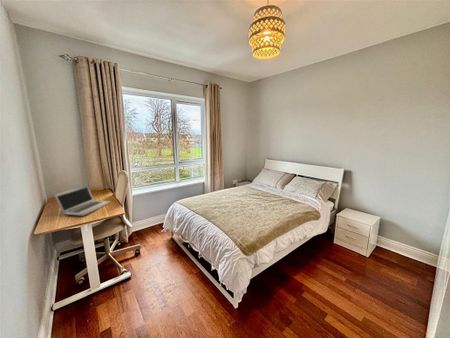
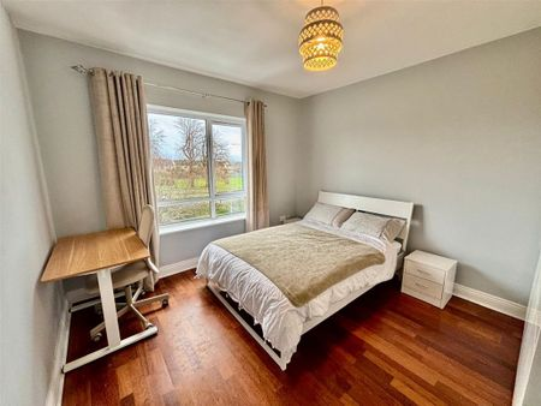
- laptop [53,184,112,217]
